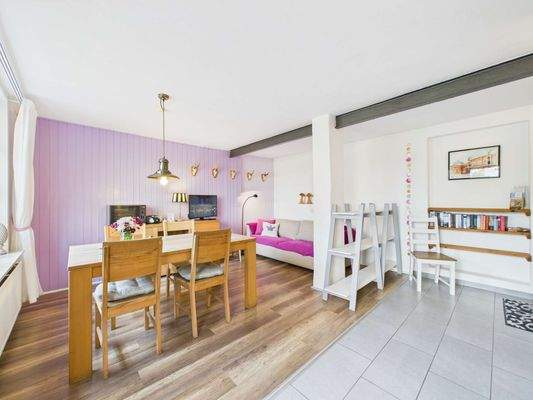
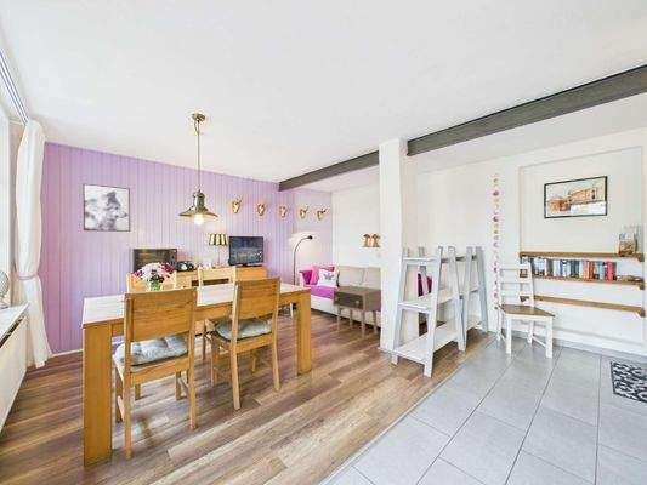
+ side table [331,284,382,342]
+ wall art [83,183,131,233]
